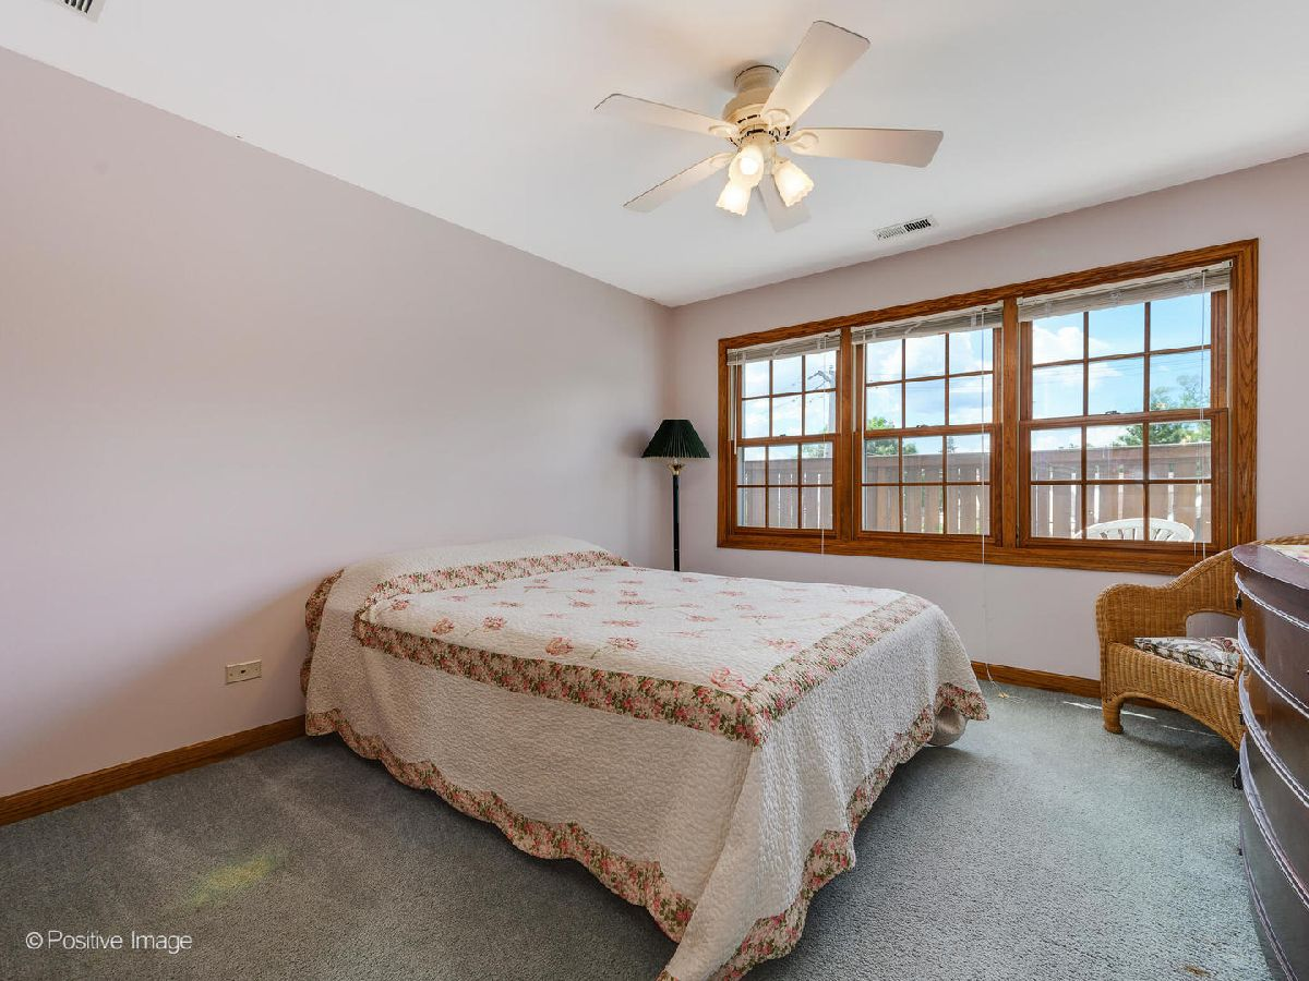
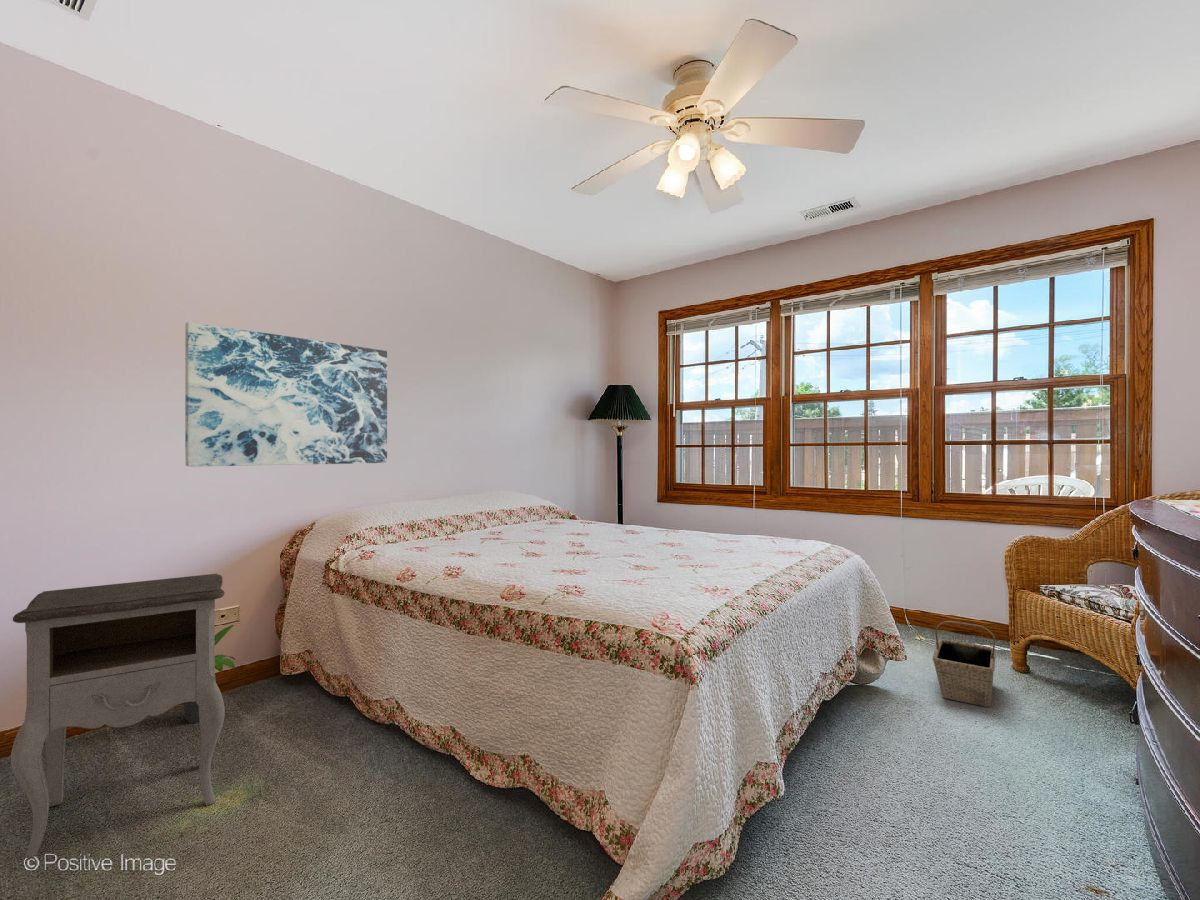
+ nightstand [10,573,226,859]
+ basket [932,620,997,708]
+ potted plant [183,624,236,724]
+ wall art [184,321,388,468]
